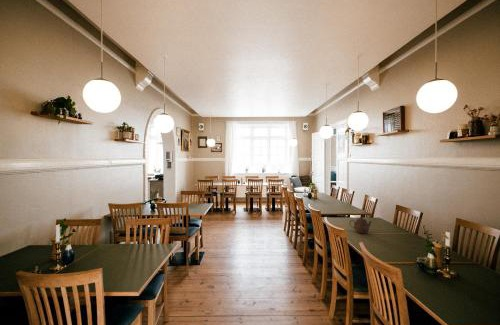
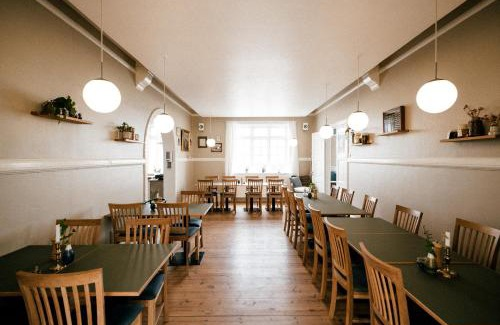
- teapot [348,215,373,235]
